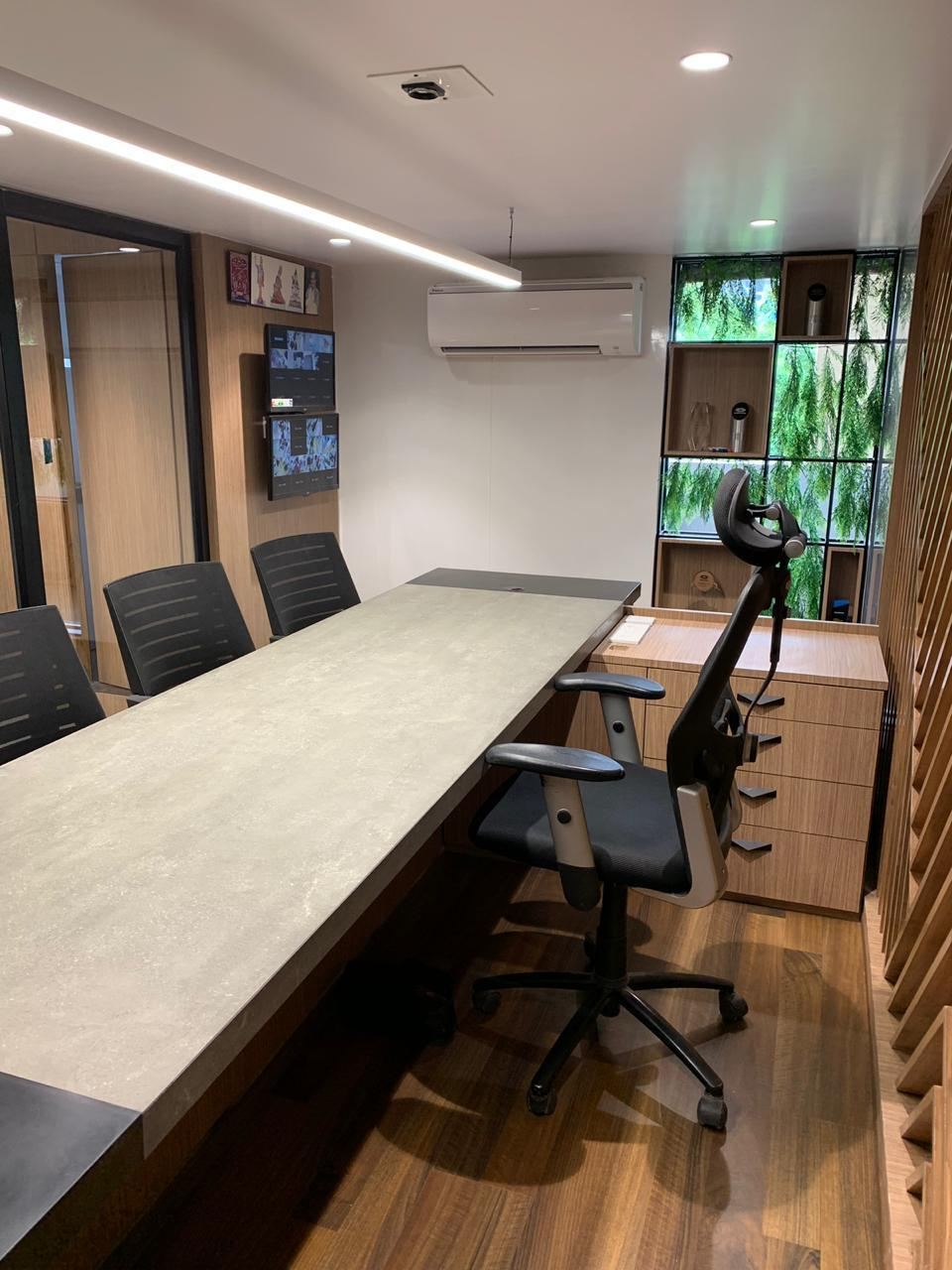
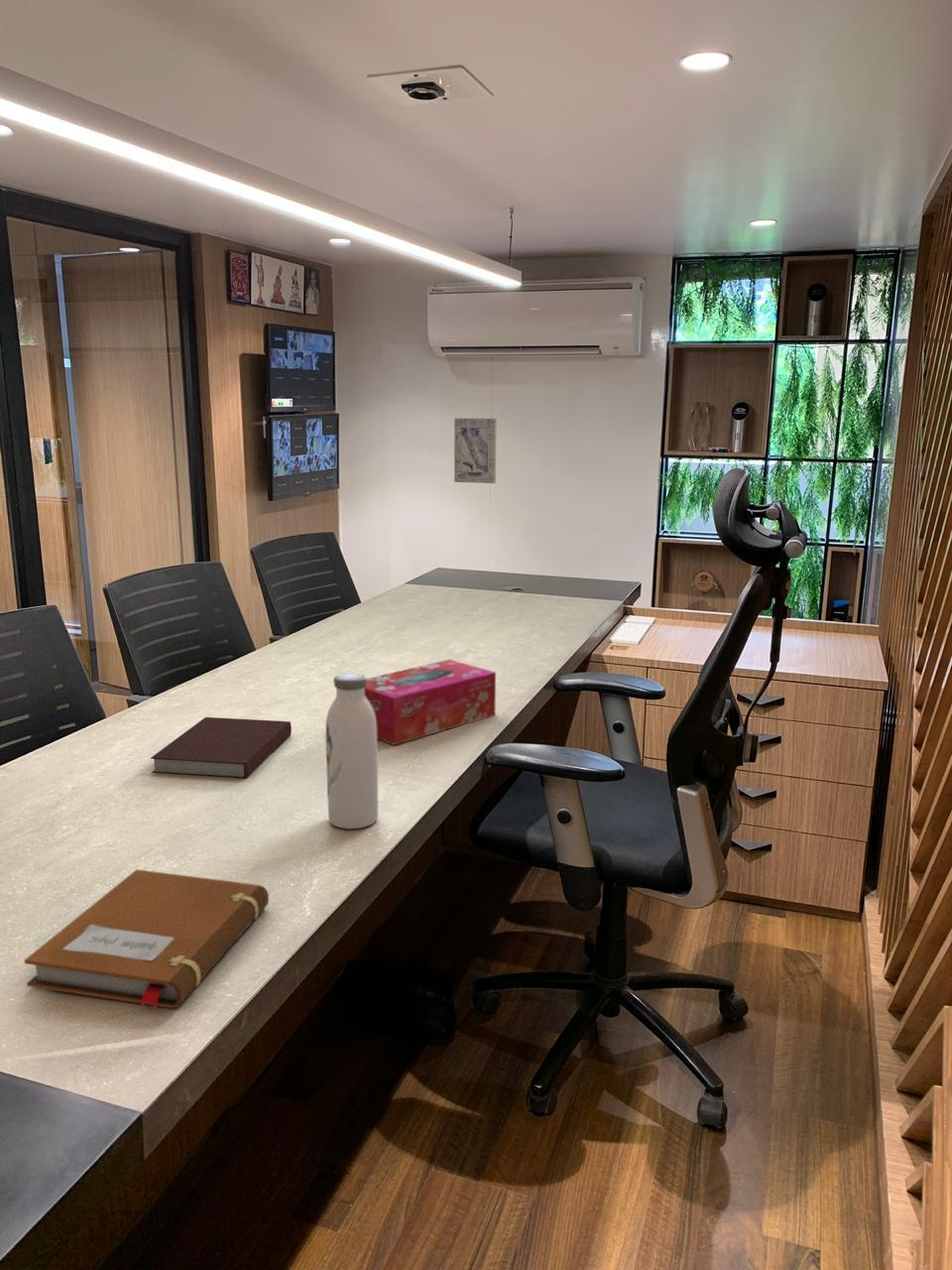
+ notebook [150,716,293,780]
+ wall art [453,417,498,484]
+ notebook [24,868,270,1009]
+ water bottle [325,672,379,829]
+ tissue box [364,659,497,746]
